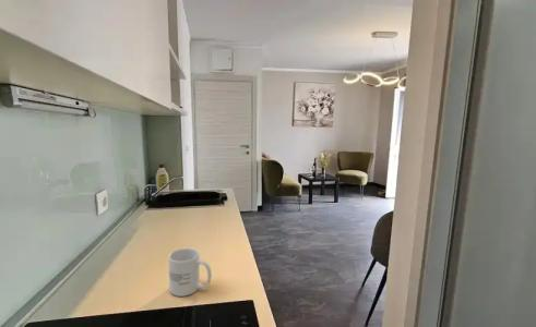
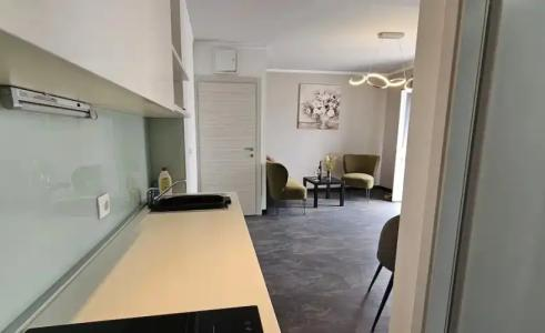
- mug [167,247,213,298]
